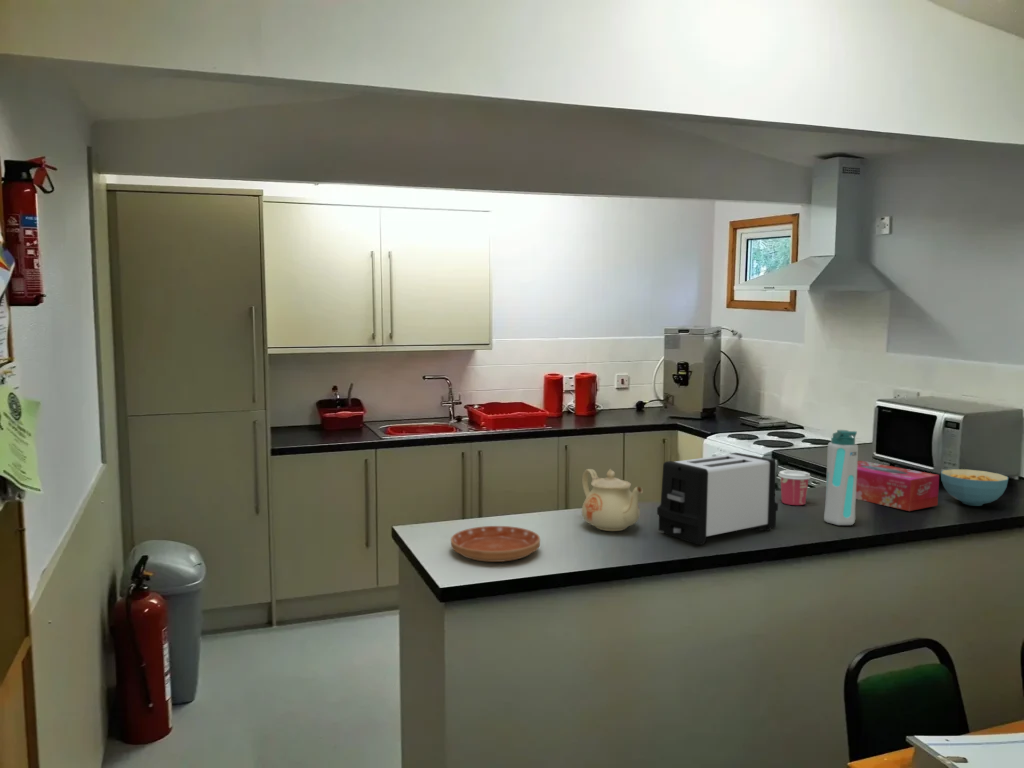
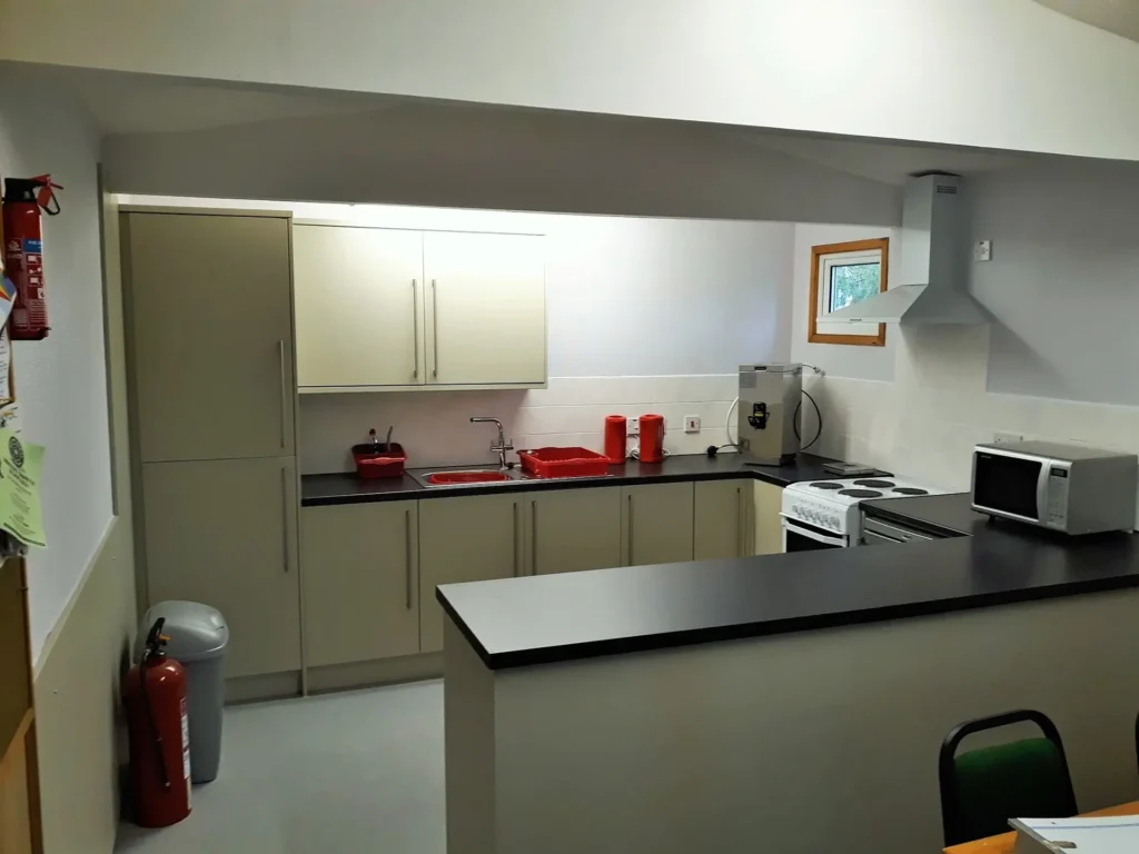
- teapot [581,468,644,532]
- tissue box [856,460,940,512]
- water bottle [823,429,859,526]
- cup [777,469,812,506]
- cereal bowl [940,468,1009,507]
- saucer [450,525,541,563]
- toaster [656,452,779,546]
